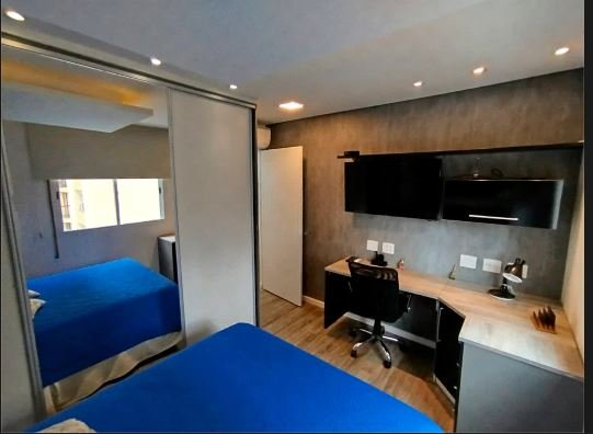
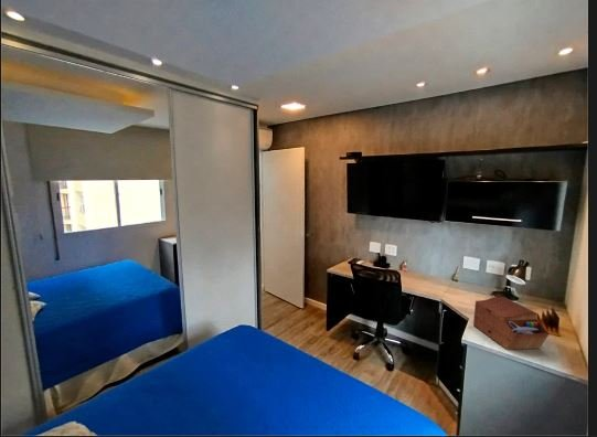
+ sewing box [472,296,551,351]
